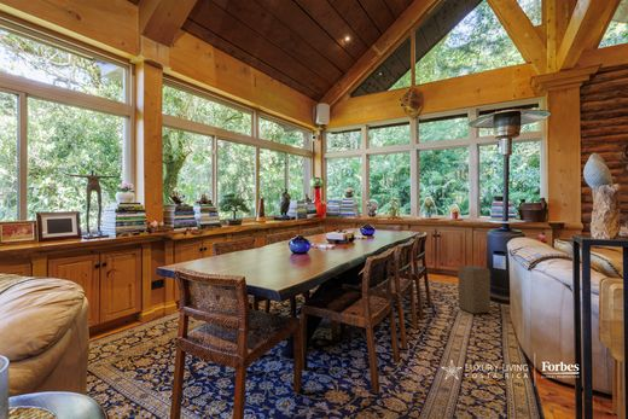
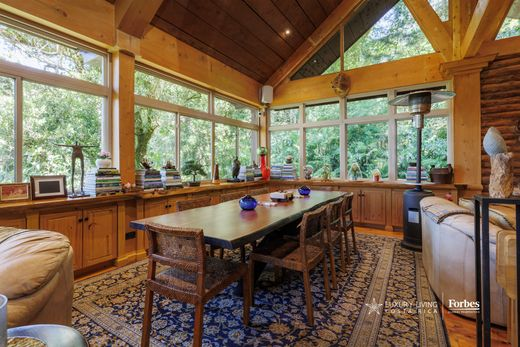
- stool [457,264,492,315]
